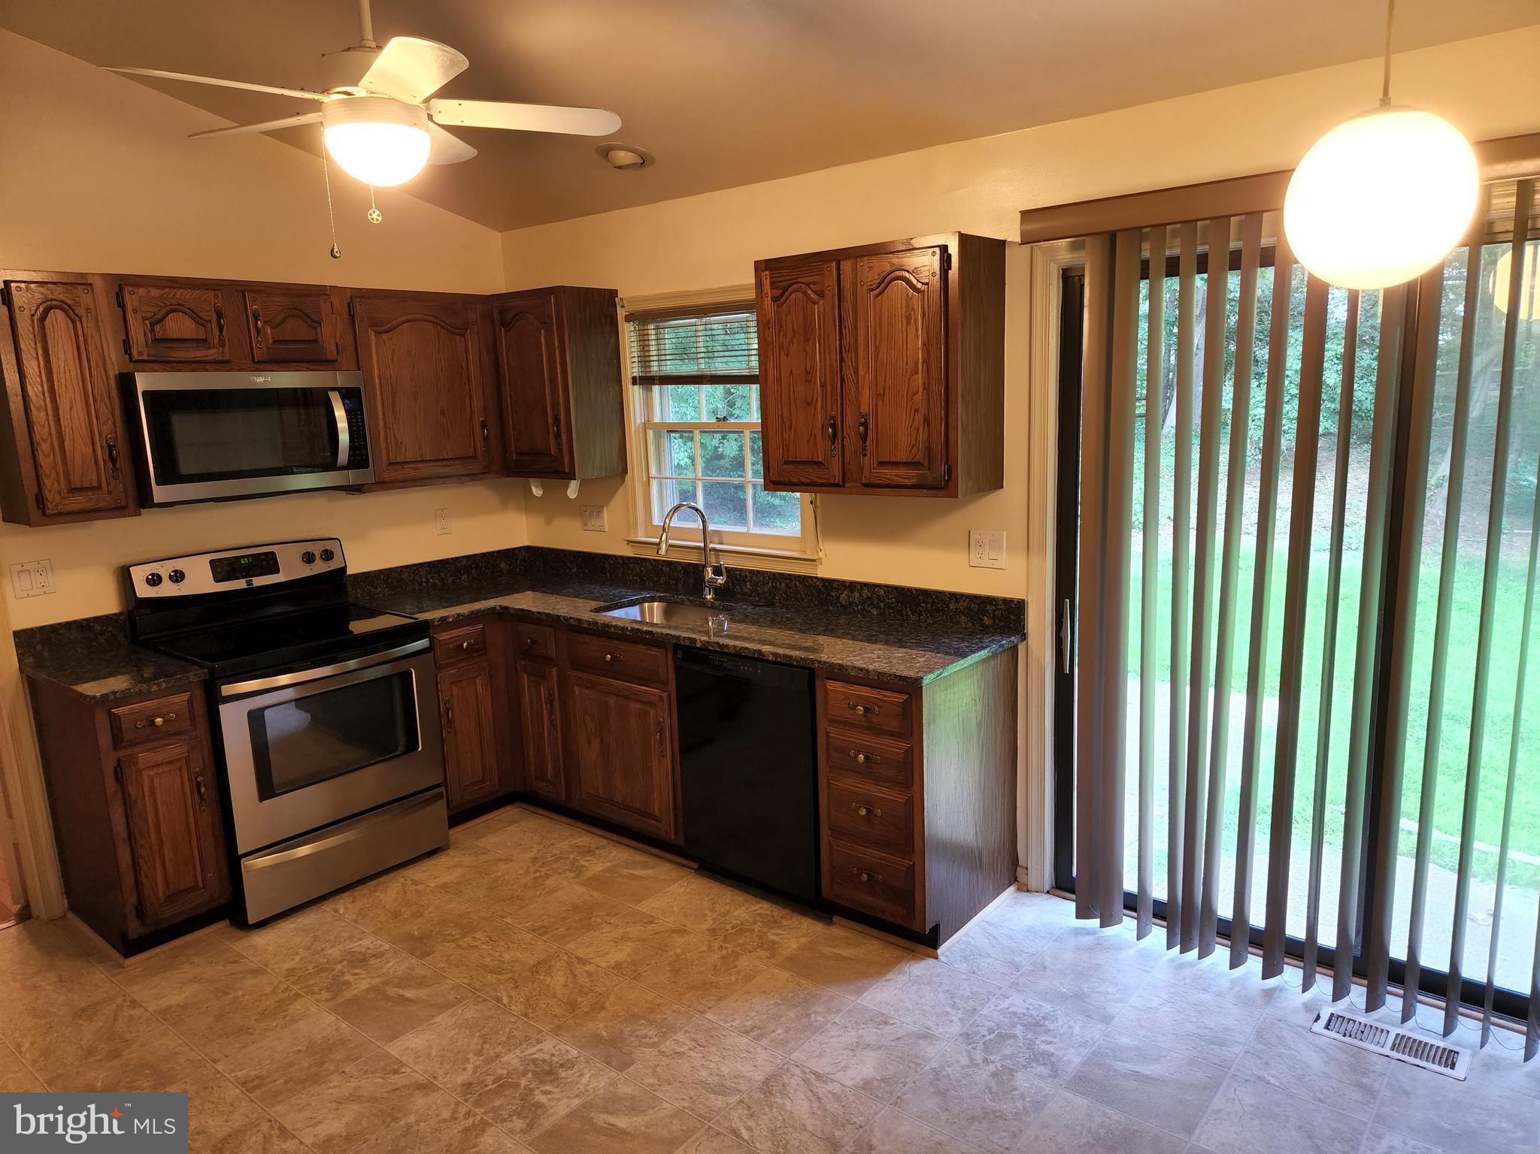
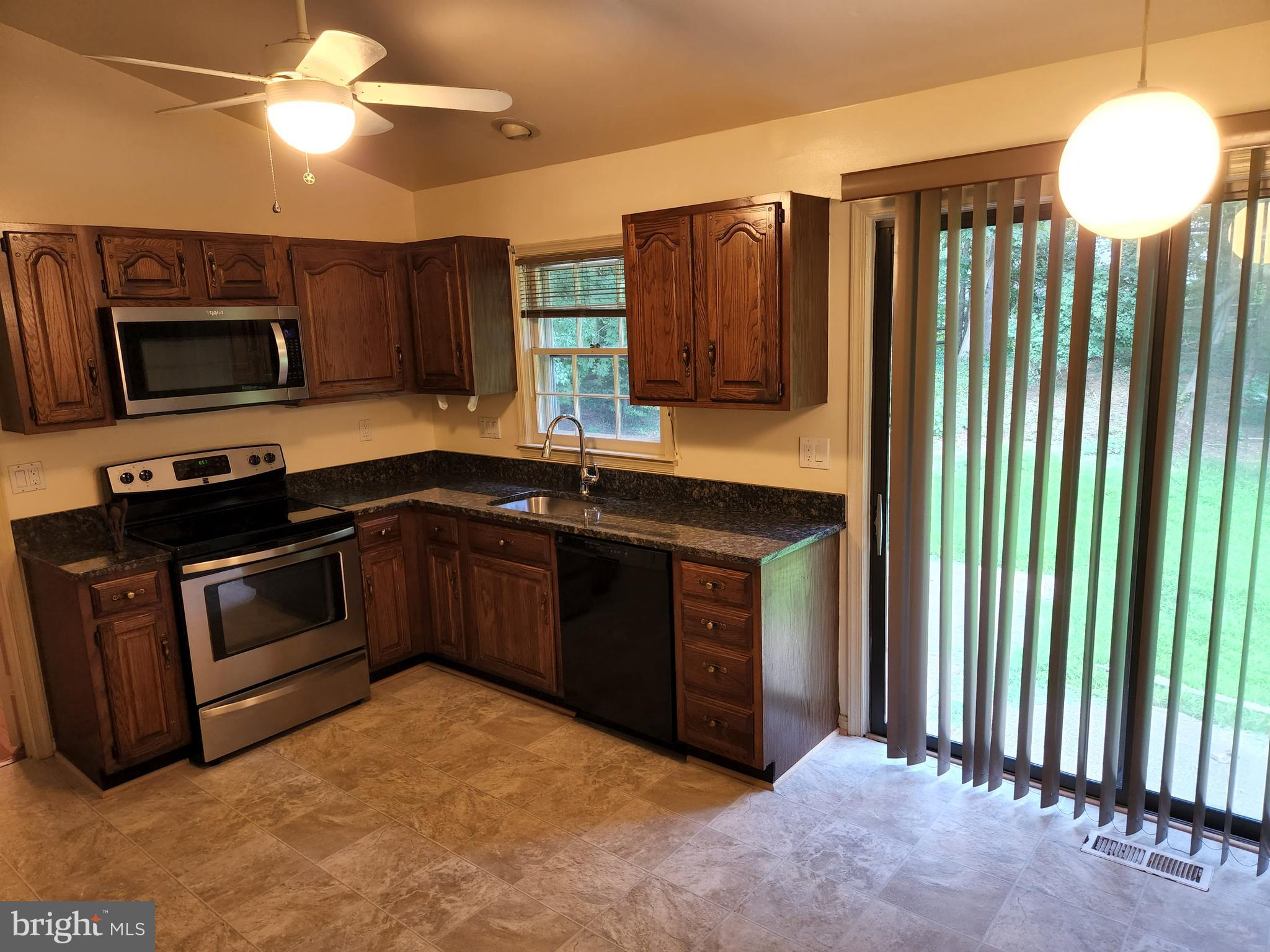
+ utensil holder [99,498,128,552]
